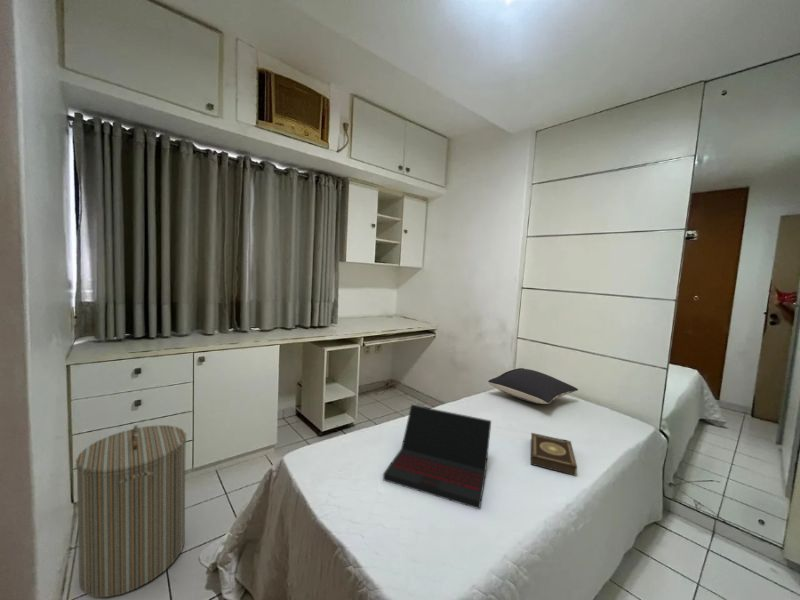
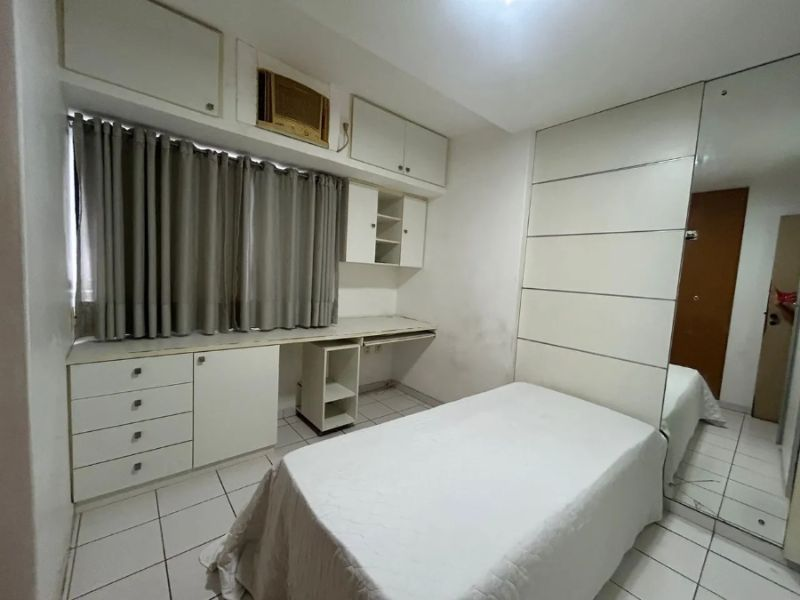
- book [530,432,578,477]
- pillow [487,367,579,405]
- laundry hamper [75,424,187,598]
- laptop [382,404,492,510]
